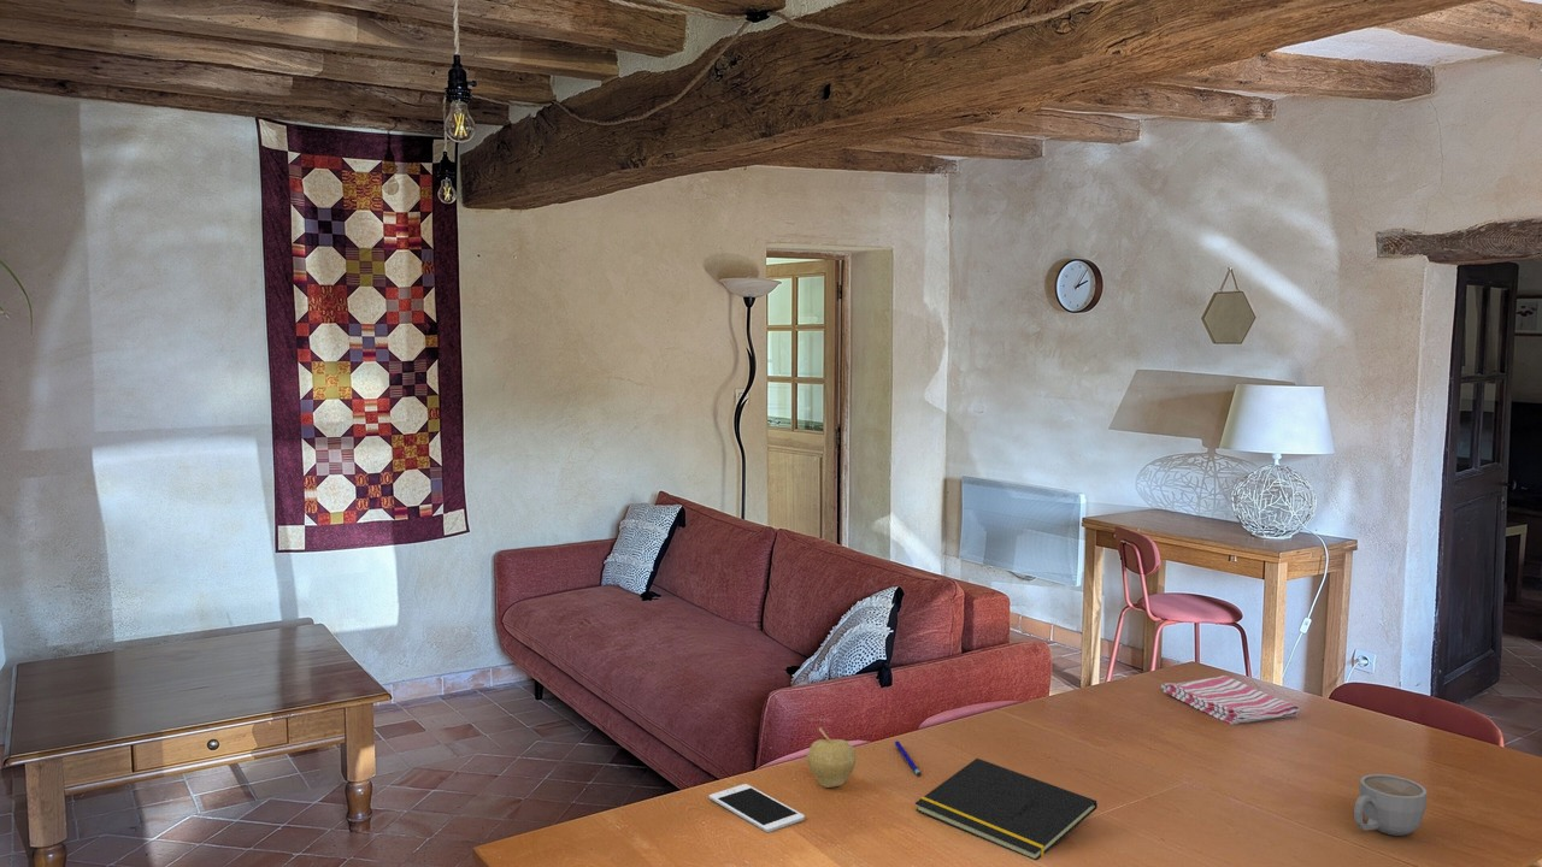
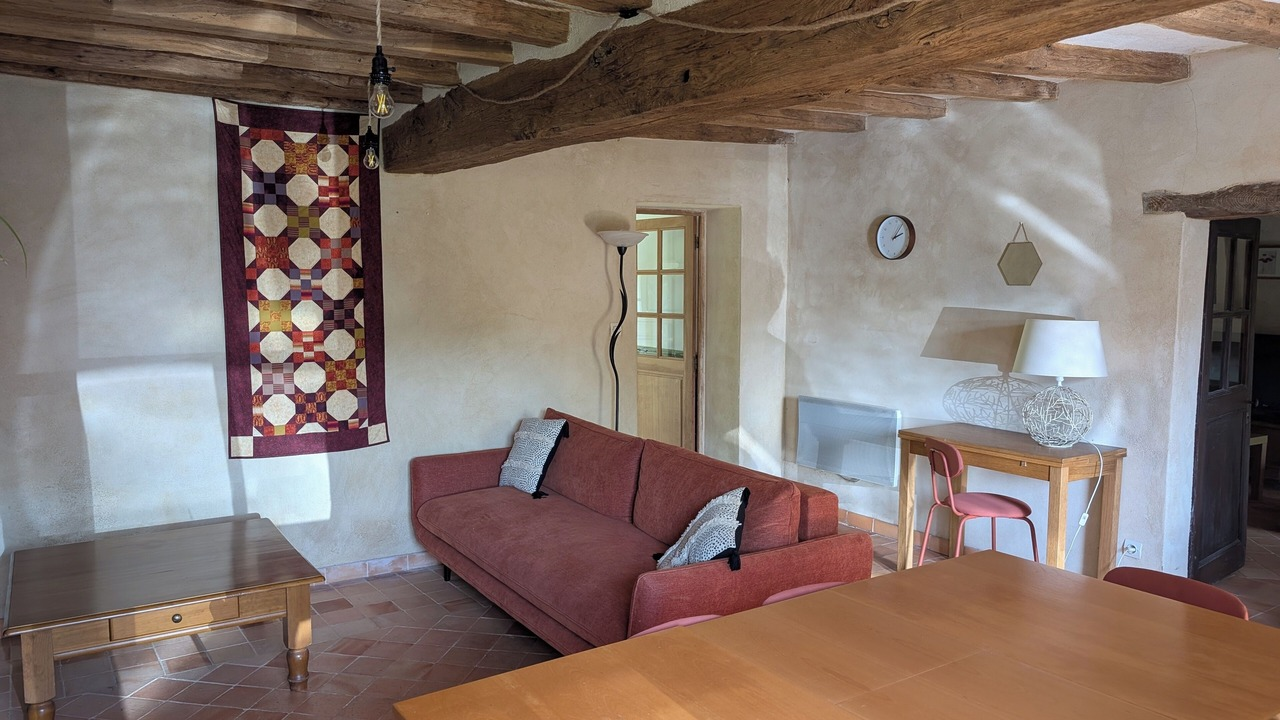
- dish towel [1160,674,1301,725]
- mug [1353,773,1428,837]
- pen [894,739,922,778]
- cell phone [708,783,806,833]
- fruit [806,726,857,789]
- notepad [914,757,1099,862]
